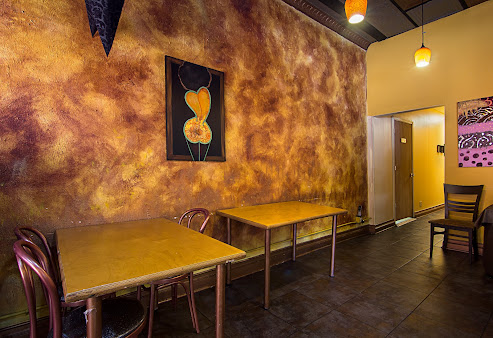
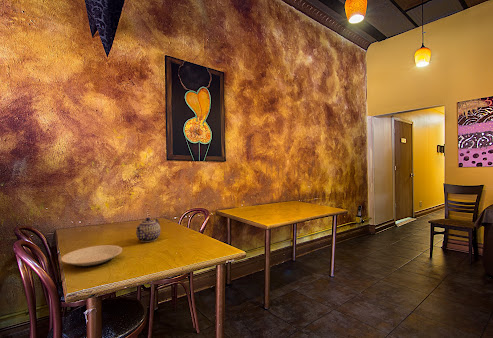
+ teapot [135,217,161,243]
+ plate [60,244,123,269]
